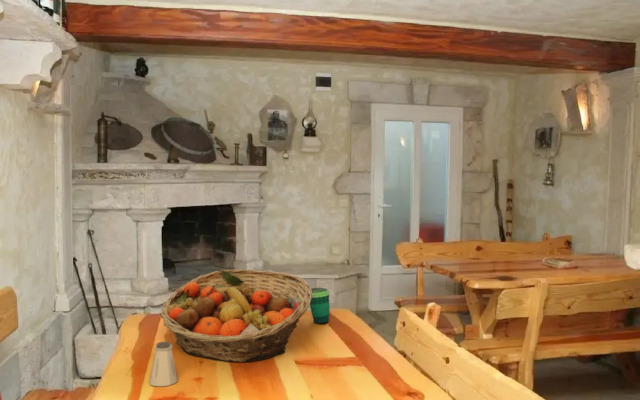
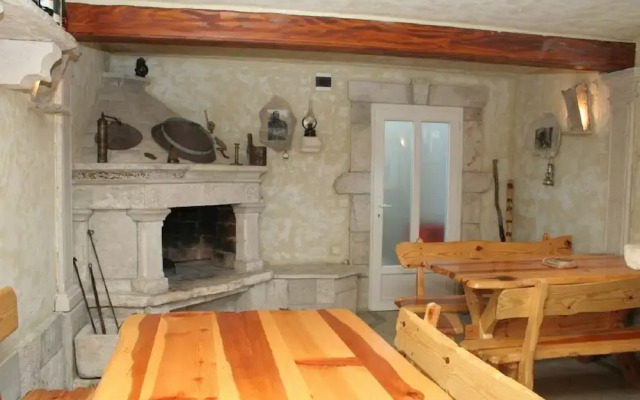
- cup [309,287,331,325]
- fruit basket [159,268,312,363]
- saltshaker [148,341,179,387]
